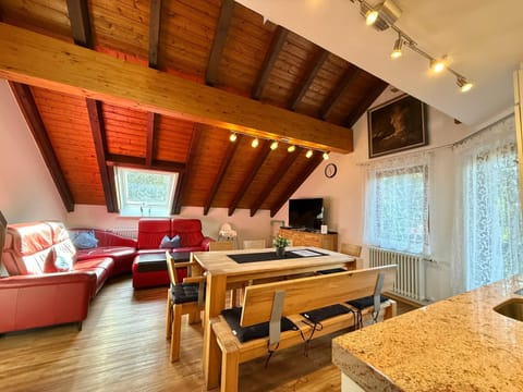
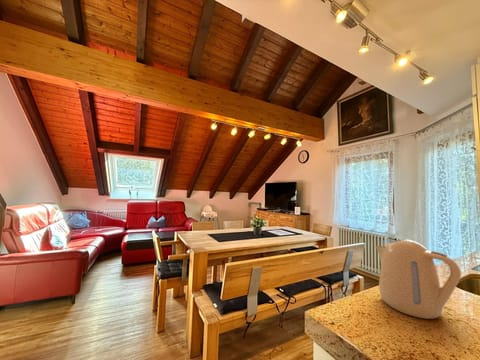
+ kettle [374,239,462,320]
